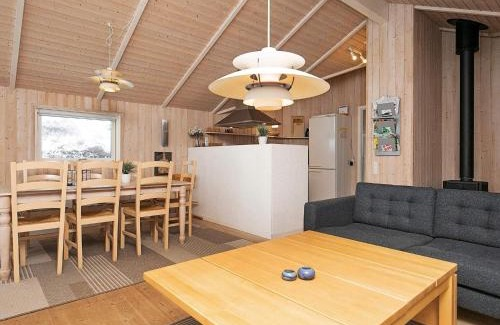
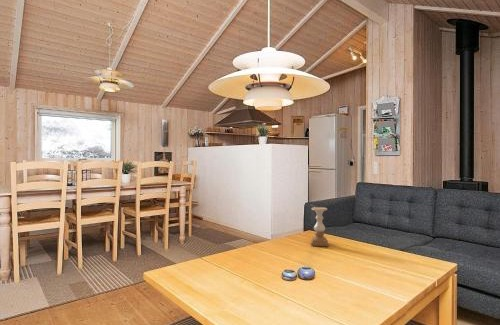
+ candle holder [310,206,329,248]
